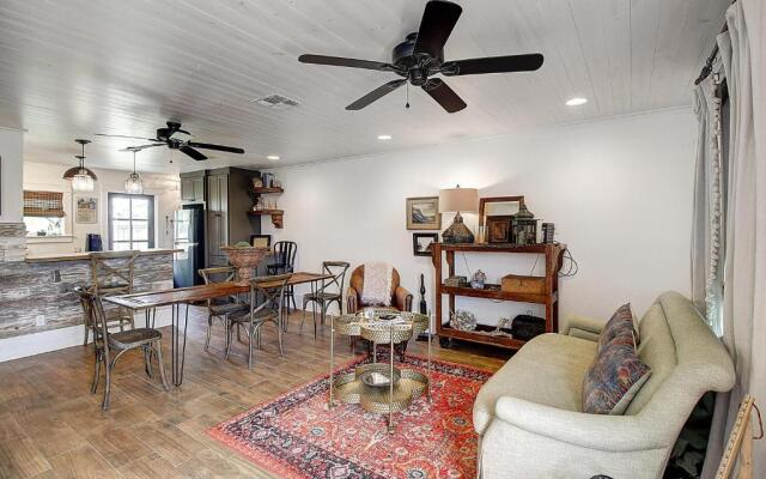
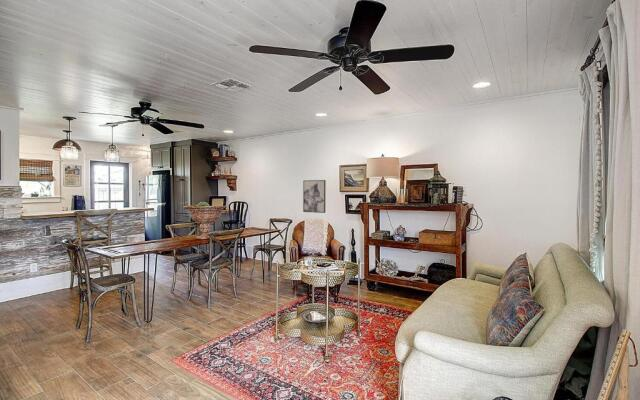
+ wall art [302,179,327,214]
